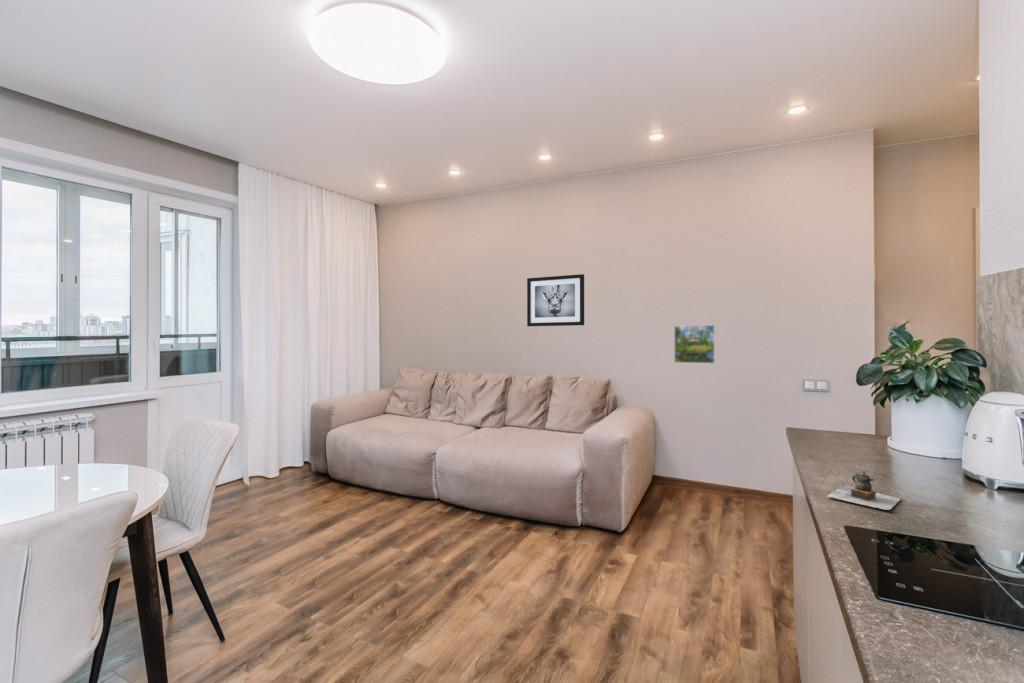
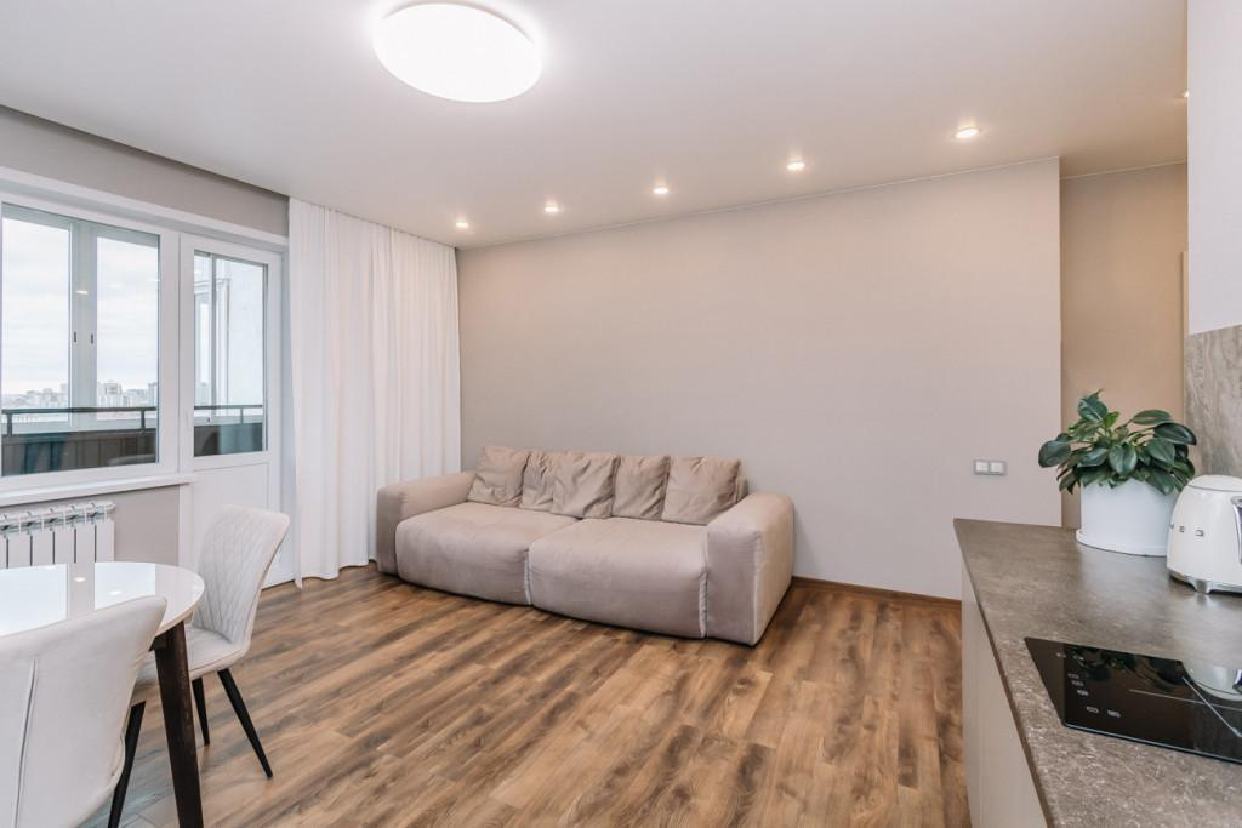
- teapot [825,471,902,511]
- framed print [673,324,716,365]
- wall art [526,273,585,327]
